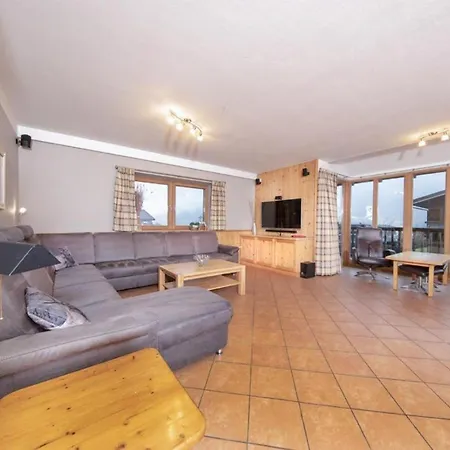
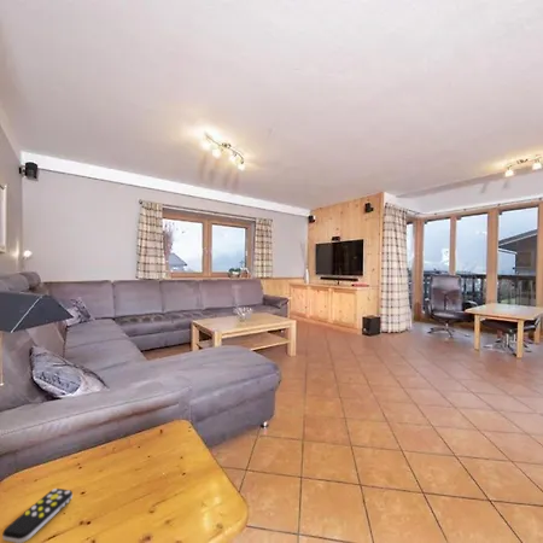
+ remote control [1,487,74,543]
